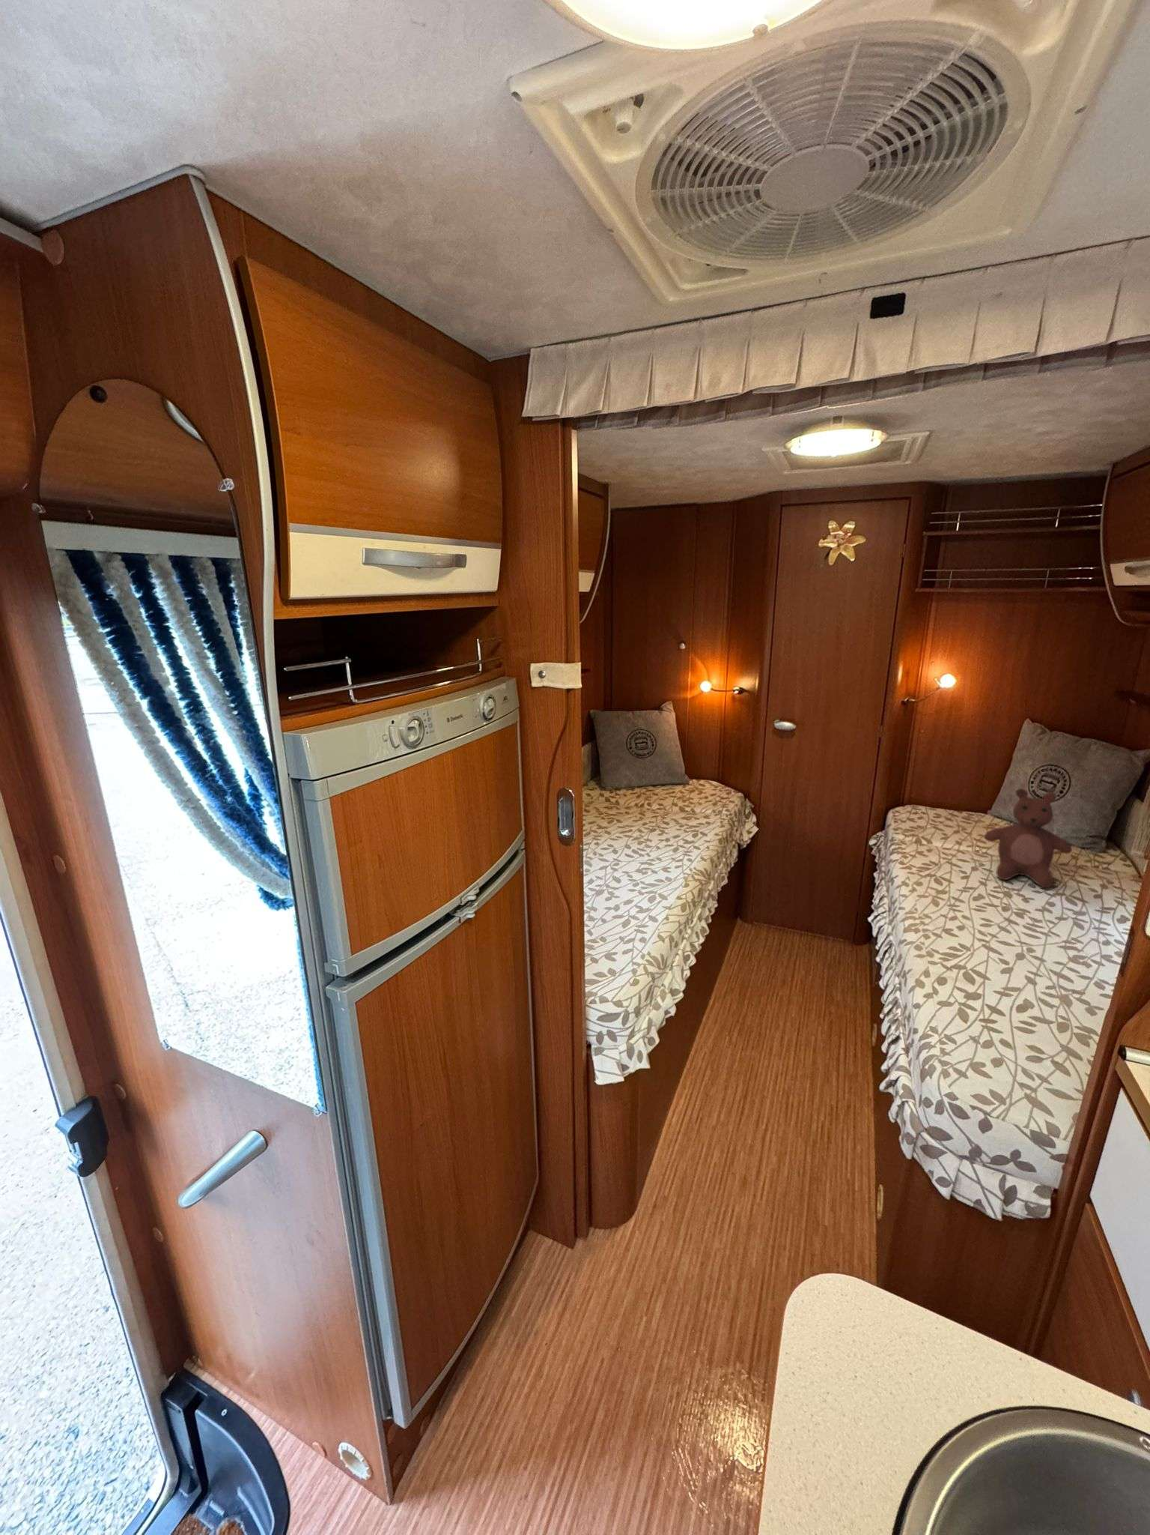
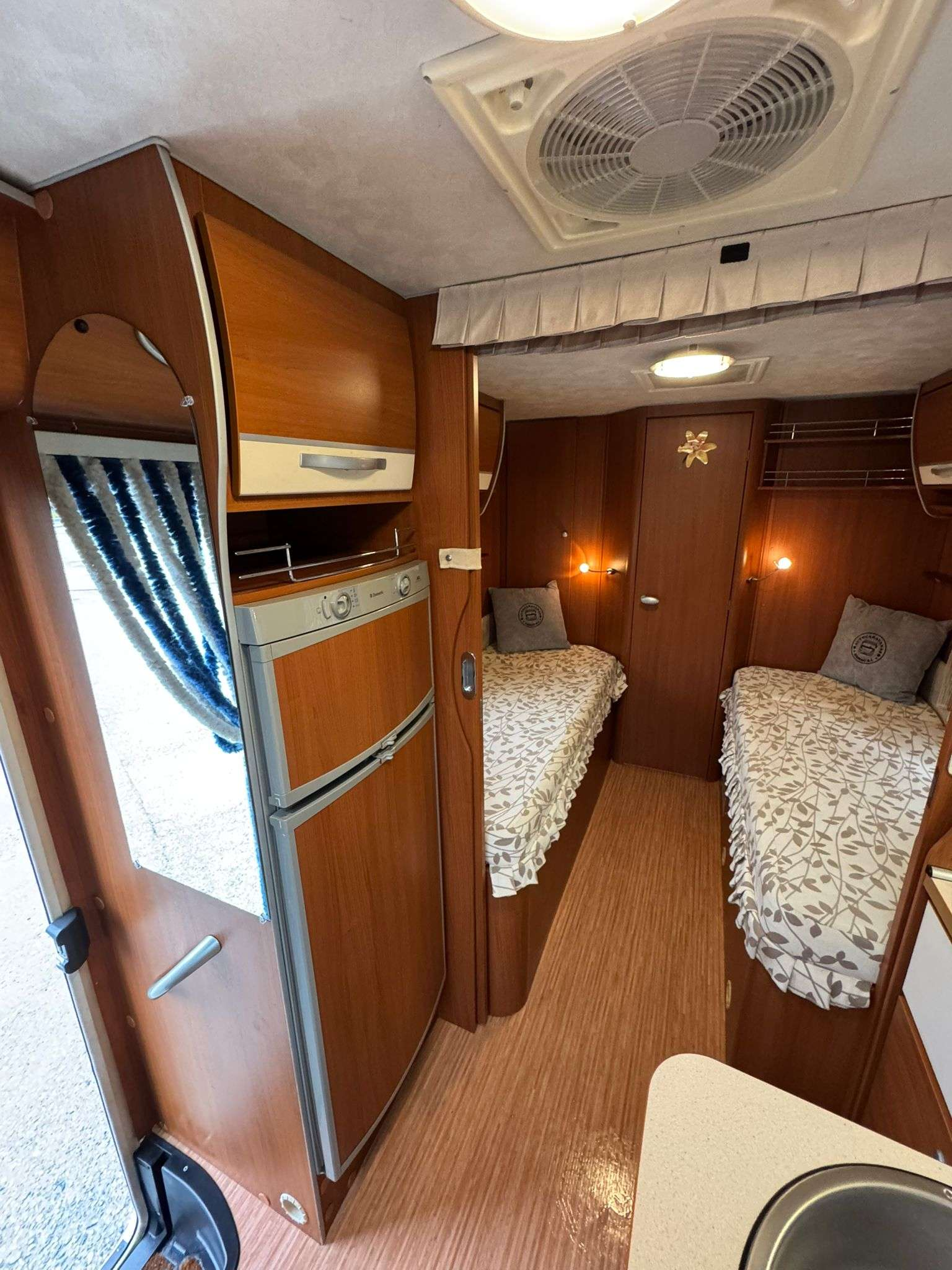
- teddy bear [983,788,1073,888]
